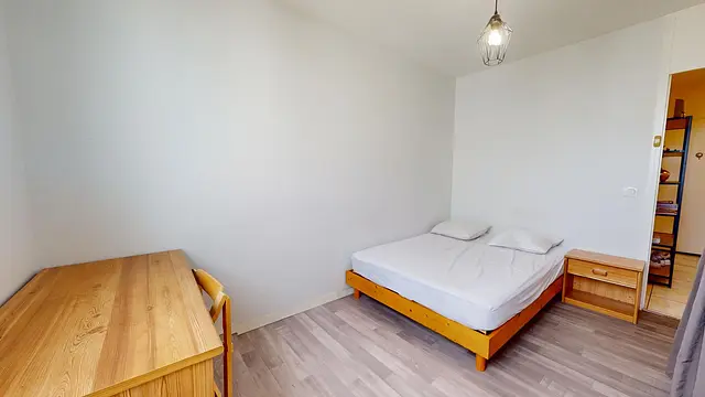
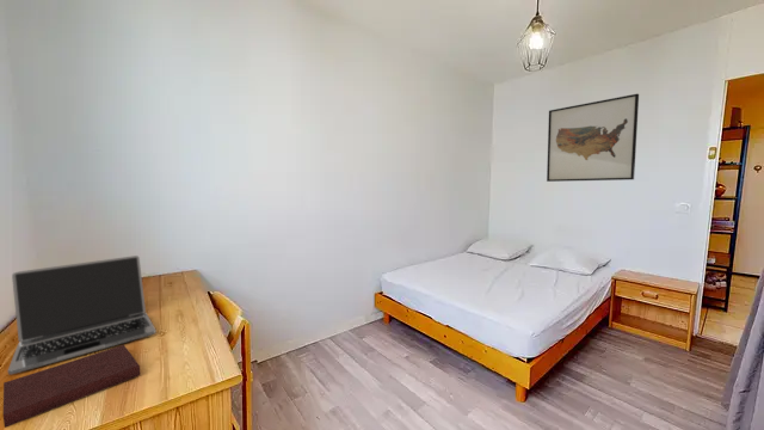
+ laptop [7,254,158,375]
+ notebook [2,344,142,429]
+ wall art [546,93,640,183]
